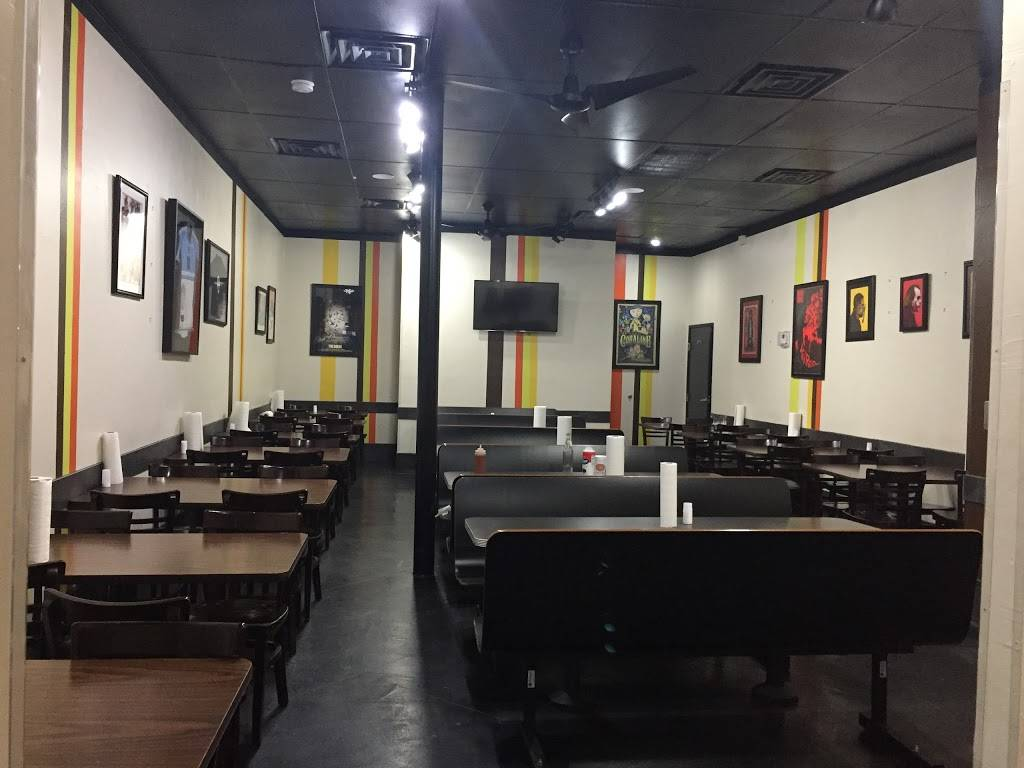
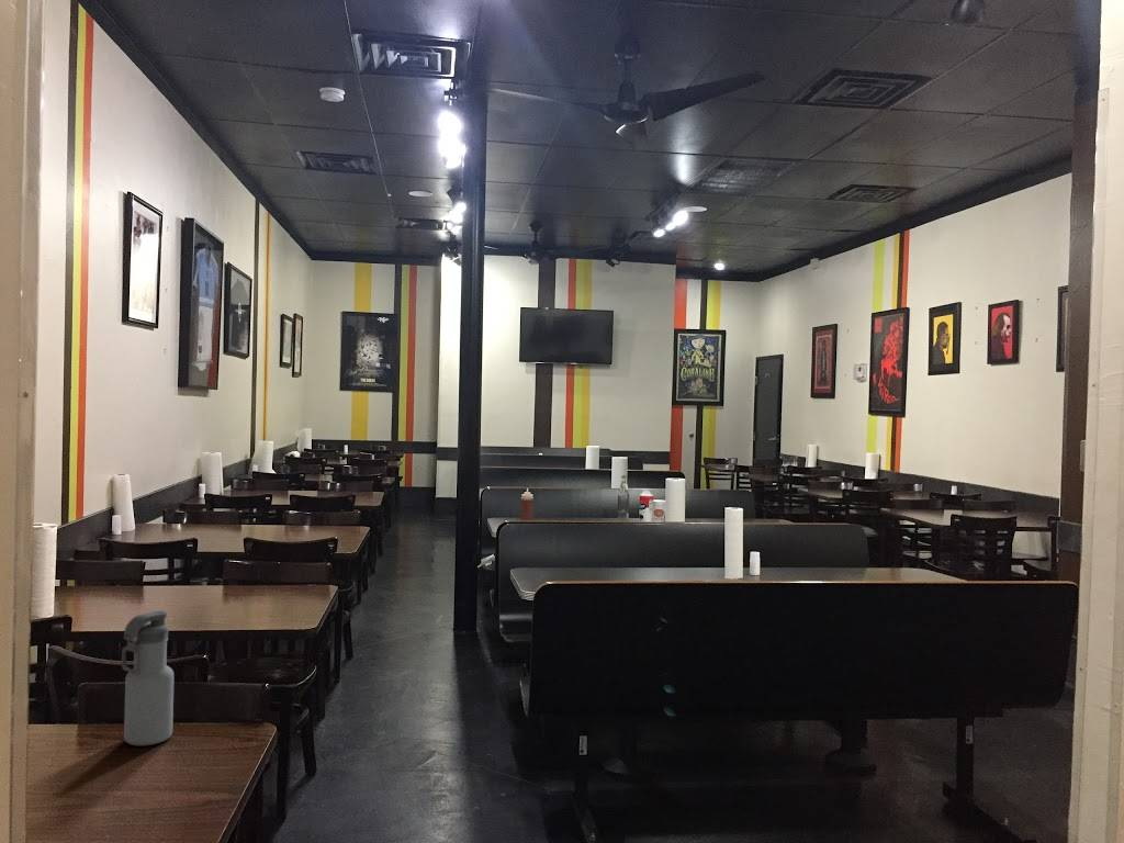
+ water bottle [121,610,175,746]
